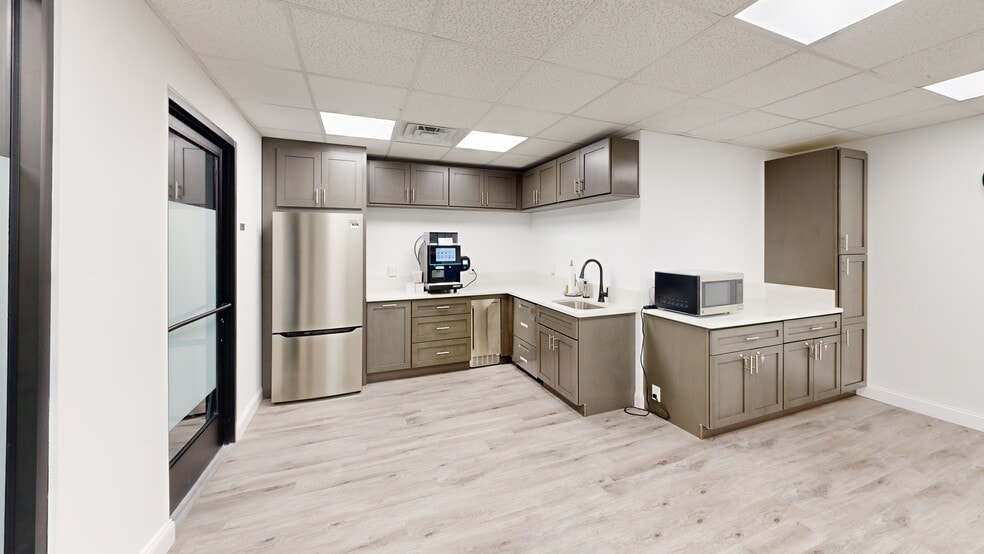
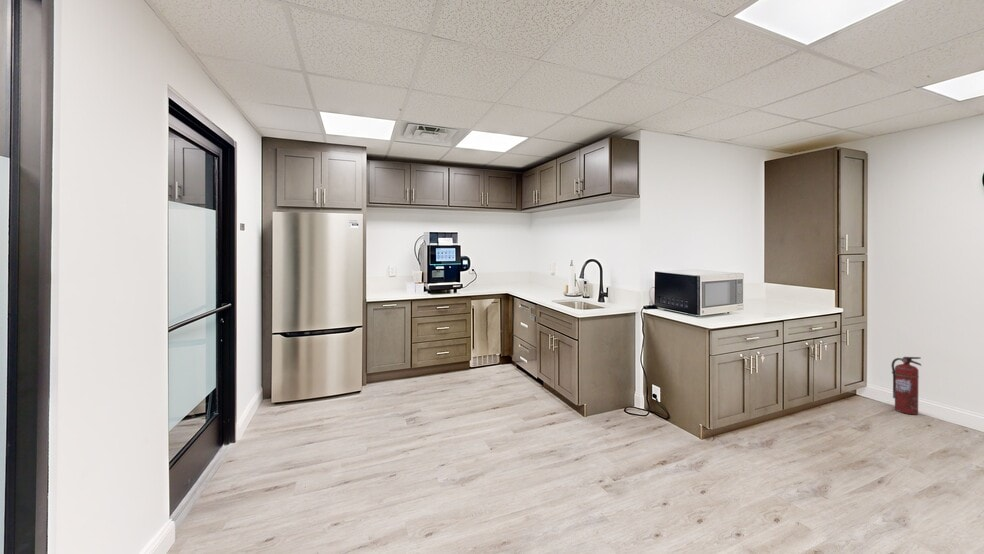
+ fire extinguisher [891,356,923,415]
